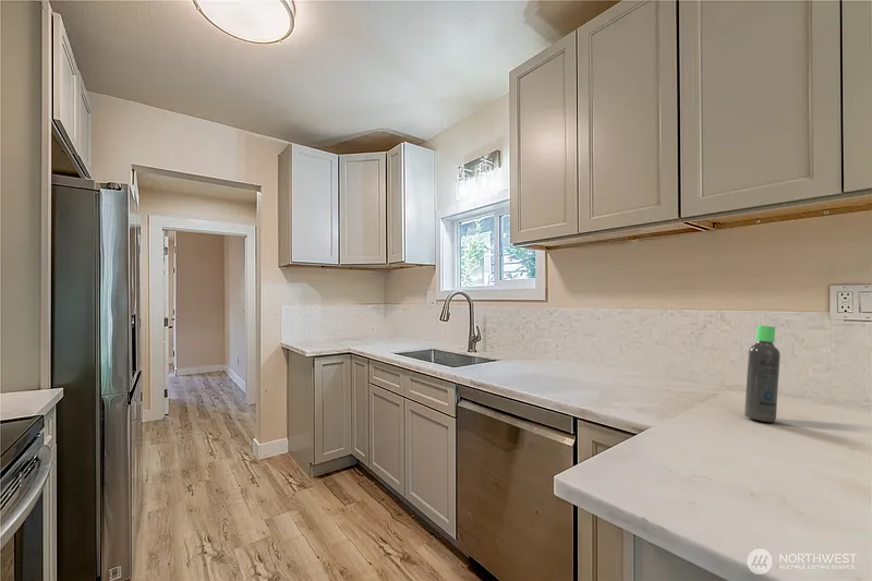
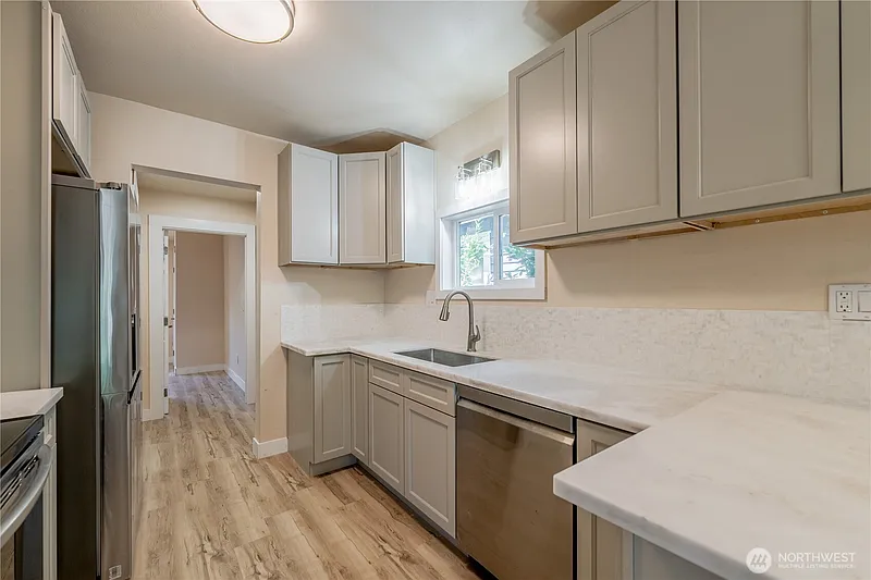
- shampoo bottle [743,325,782,423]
